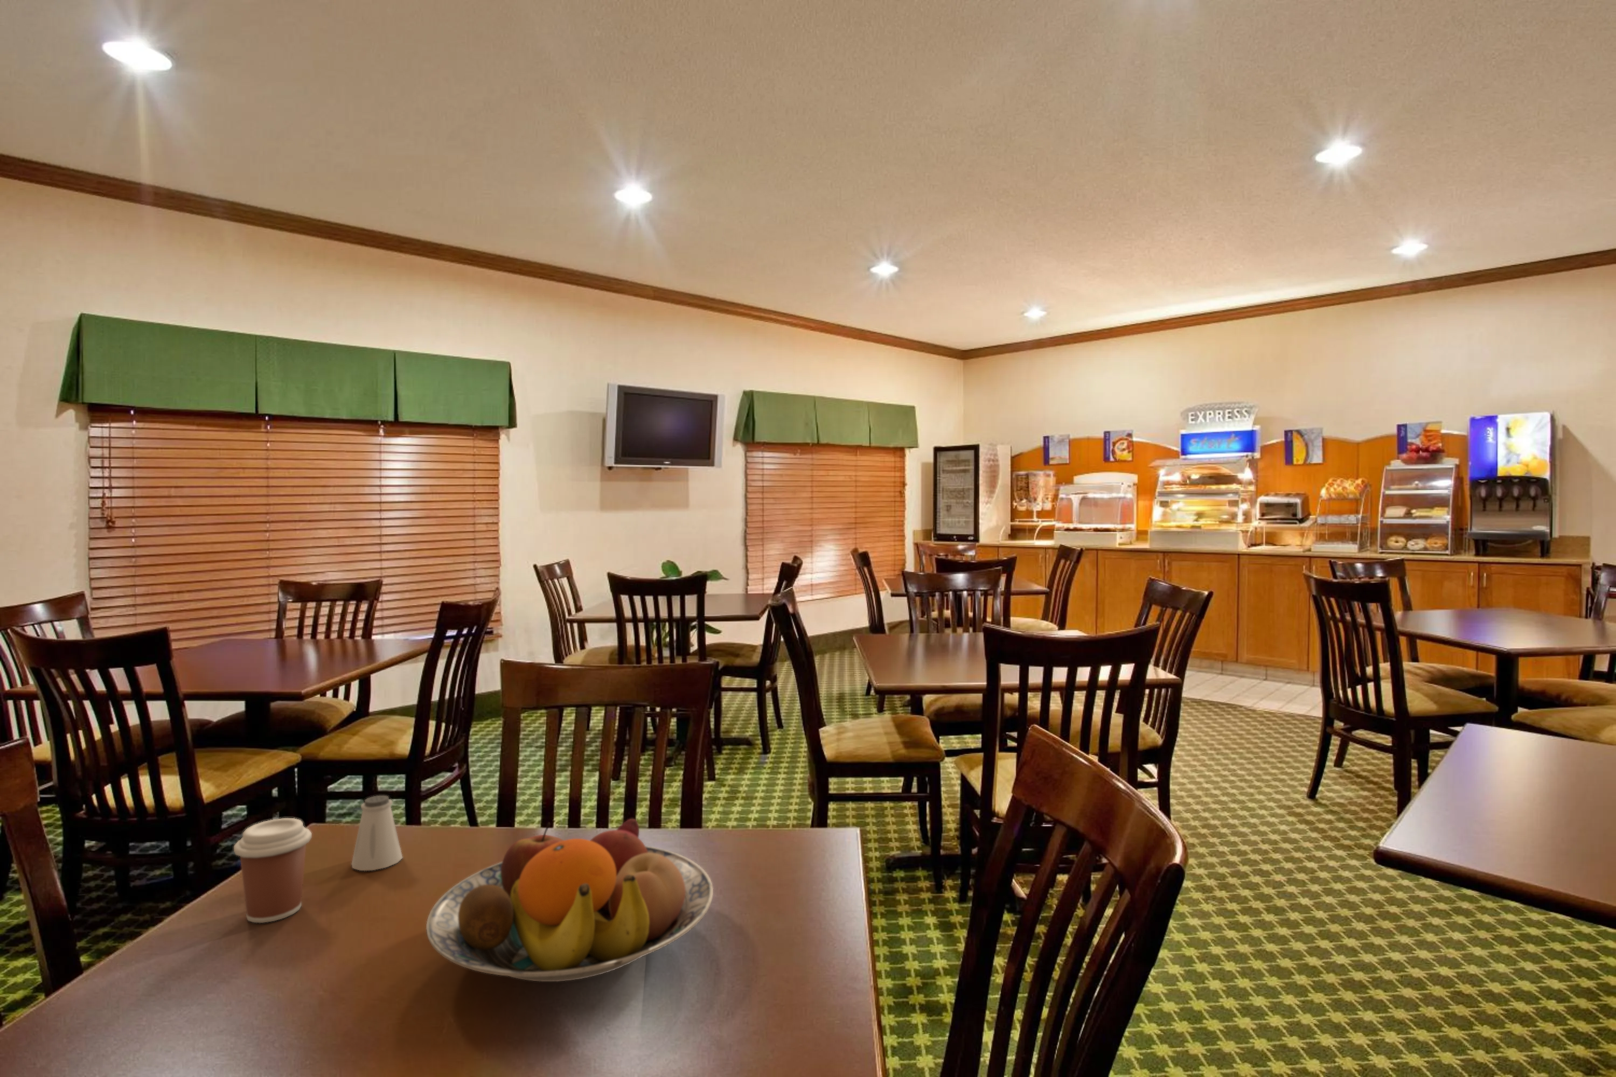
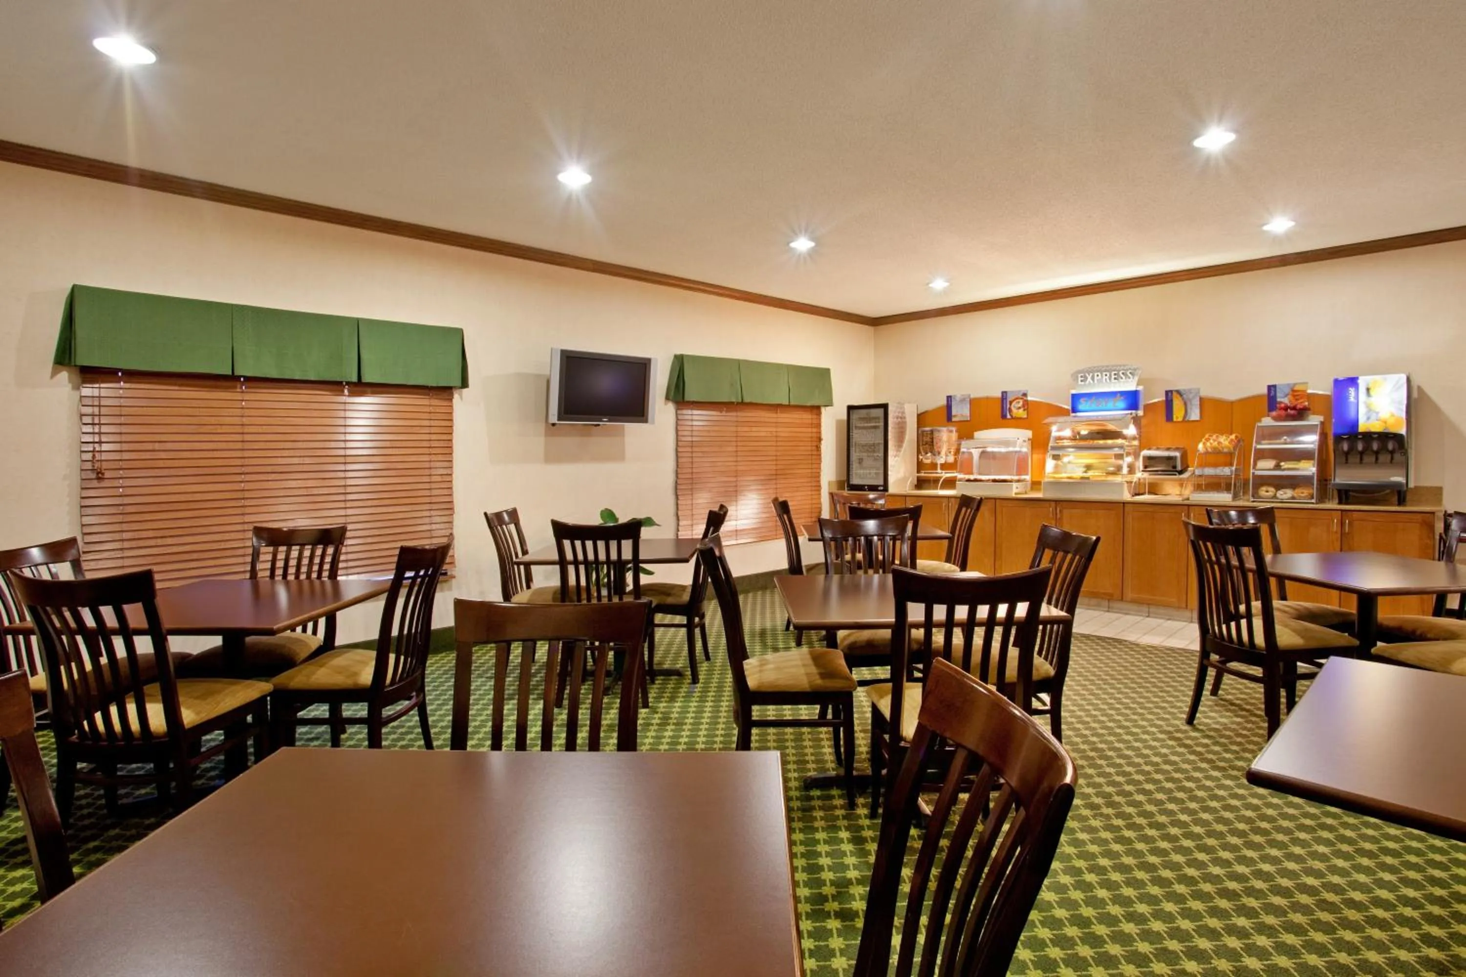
- coffee cup [233,817,313,923]
- fruit bowl [426,819,714,982]
- saltshaker [351,795,404,871]
